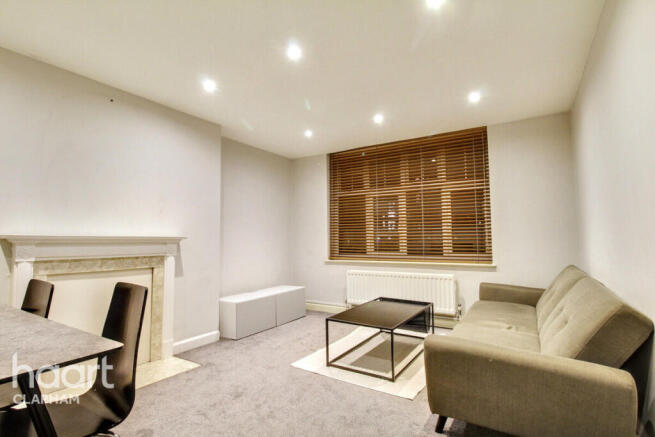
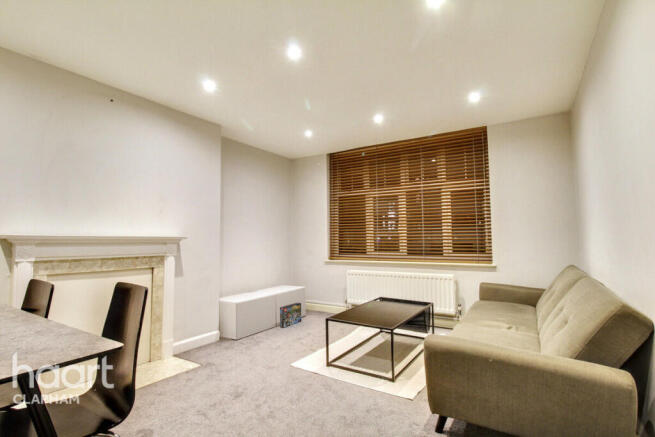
+ box [279,302,302,328]
